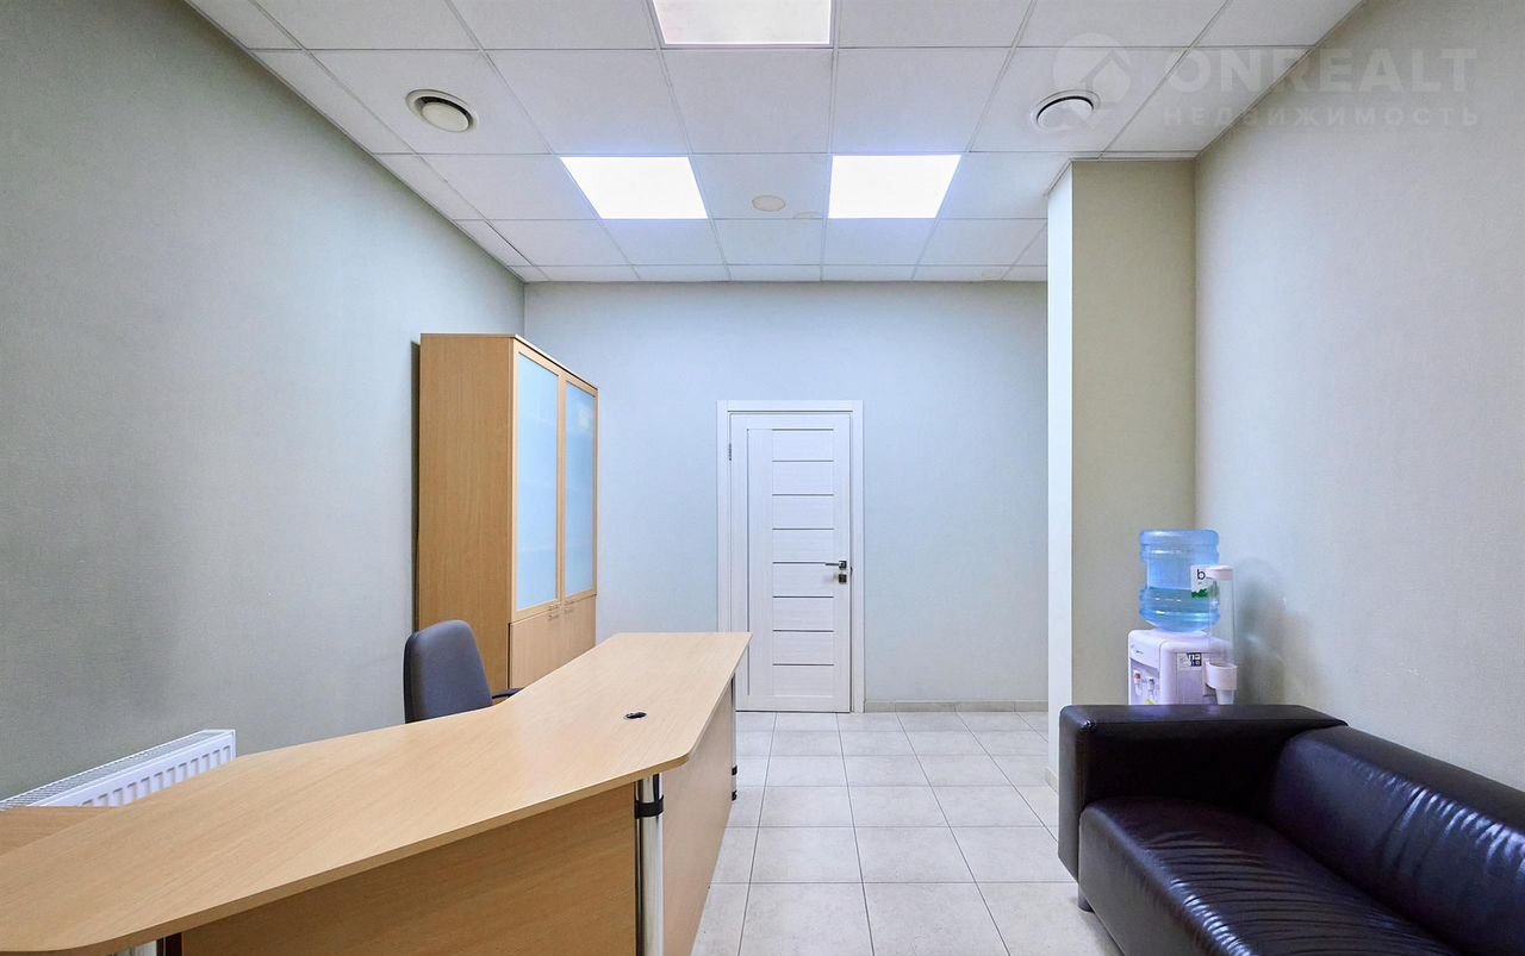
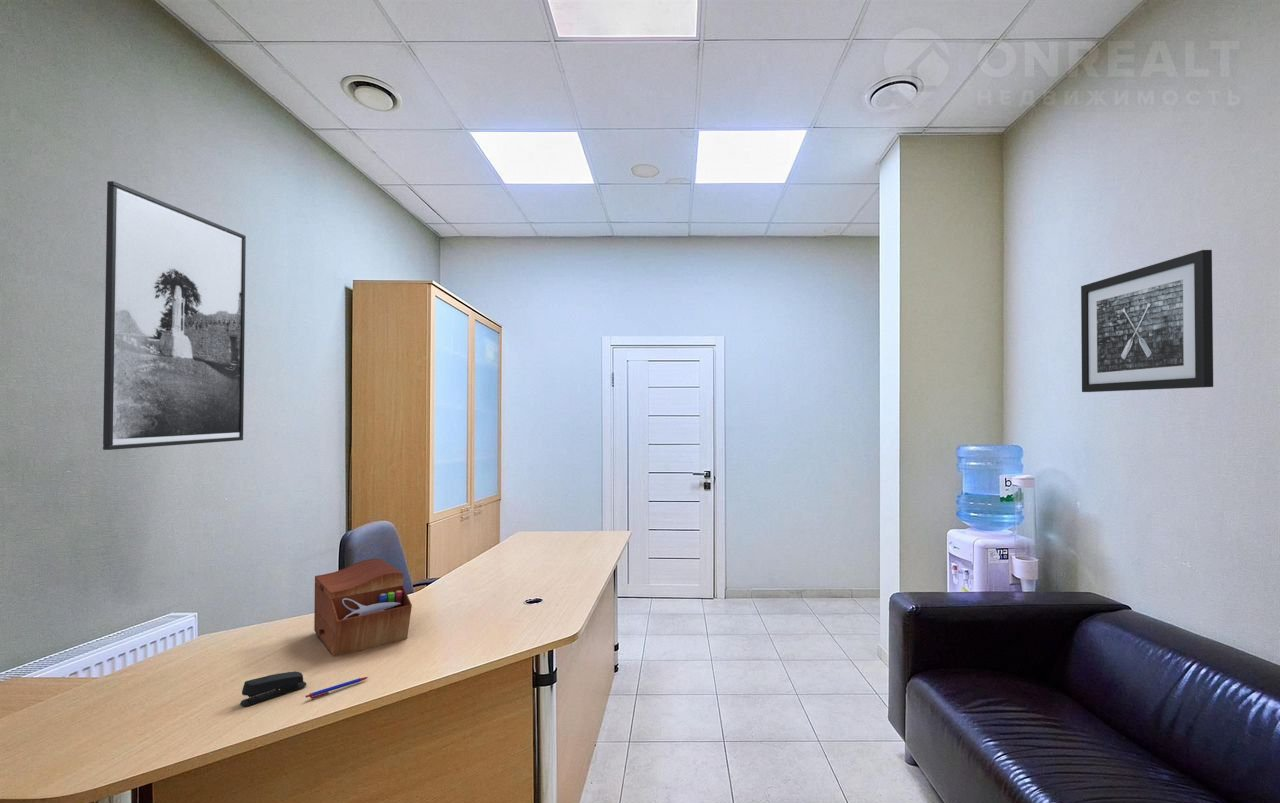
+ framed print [102,180,247,451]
+ stapler [239,671,307,707]
+ sewing box [313,558,413,657]
+ pen [305,676,369,700]
+ wall art [1080,249,1214,393]
